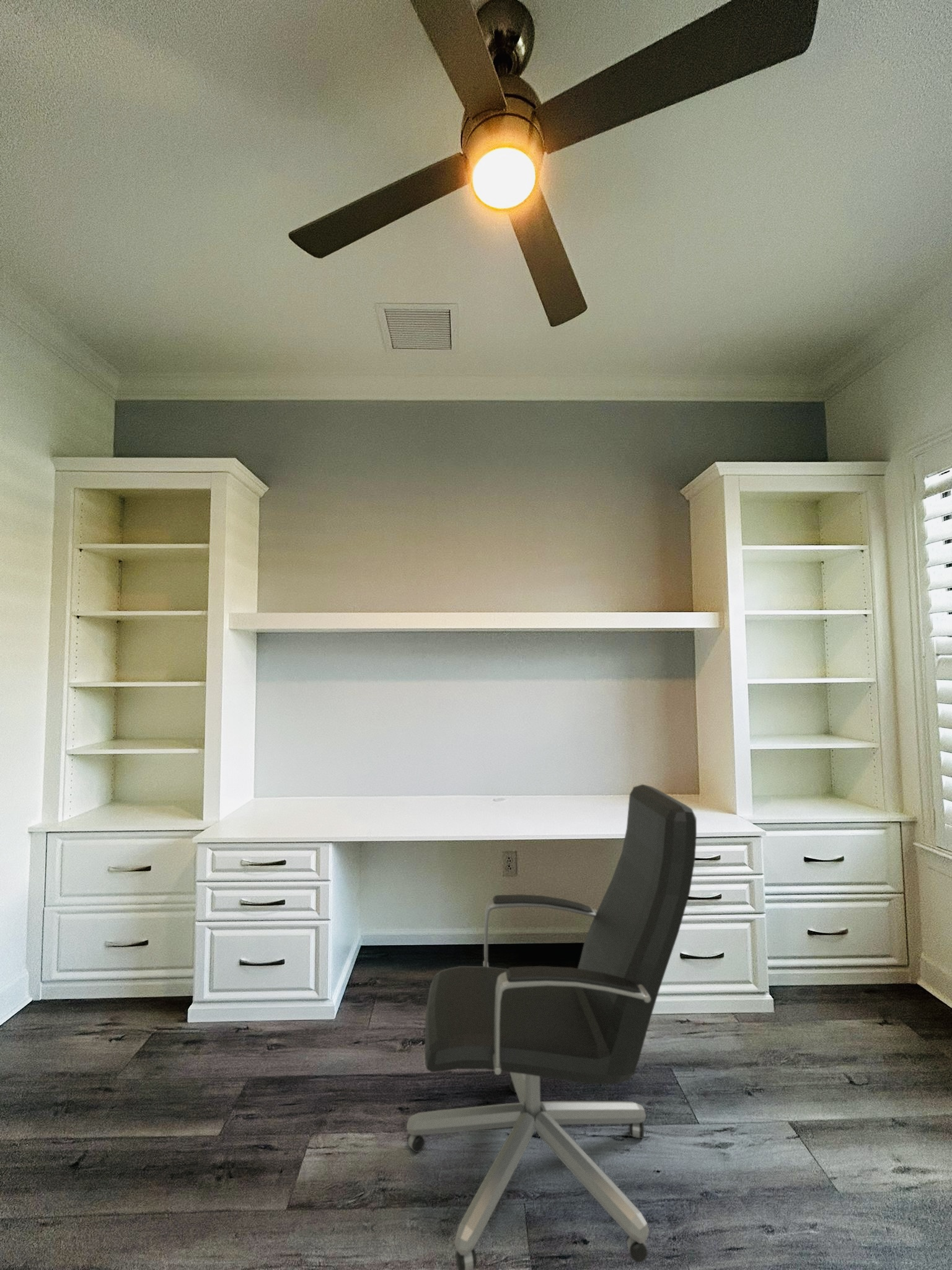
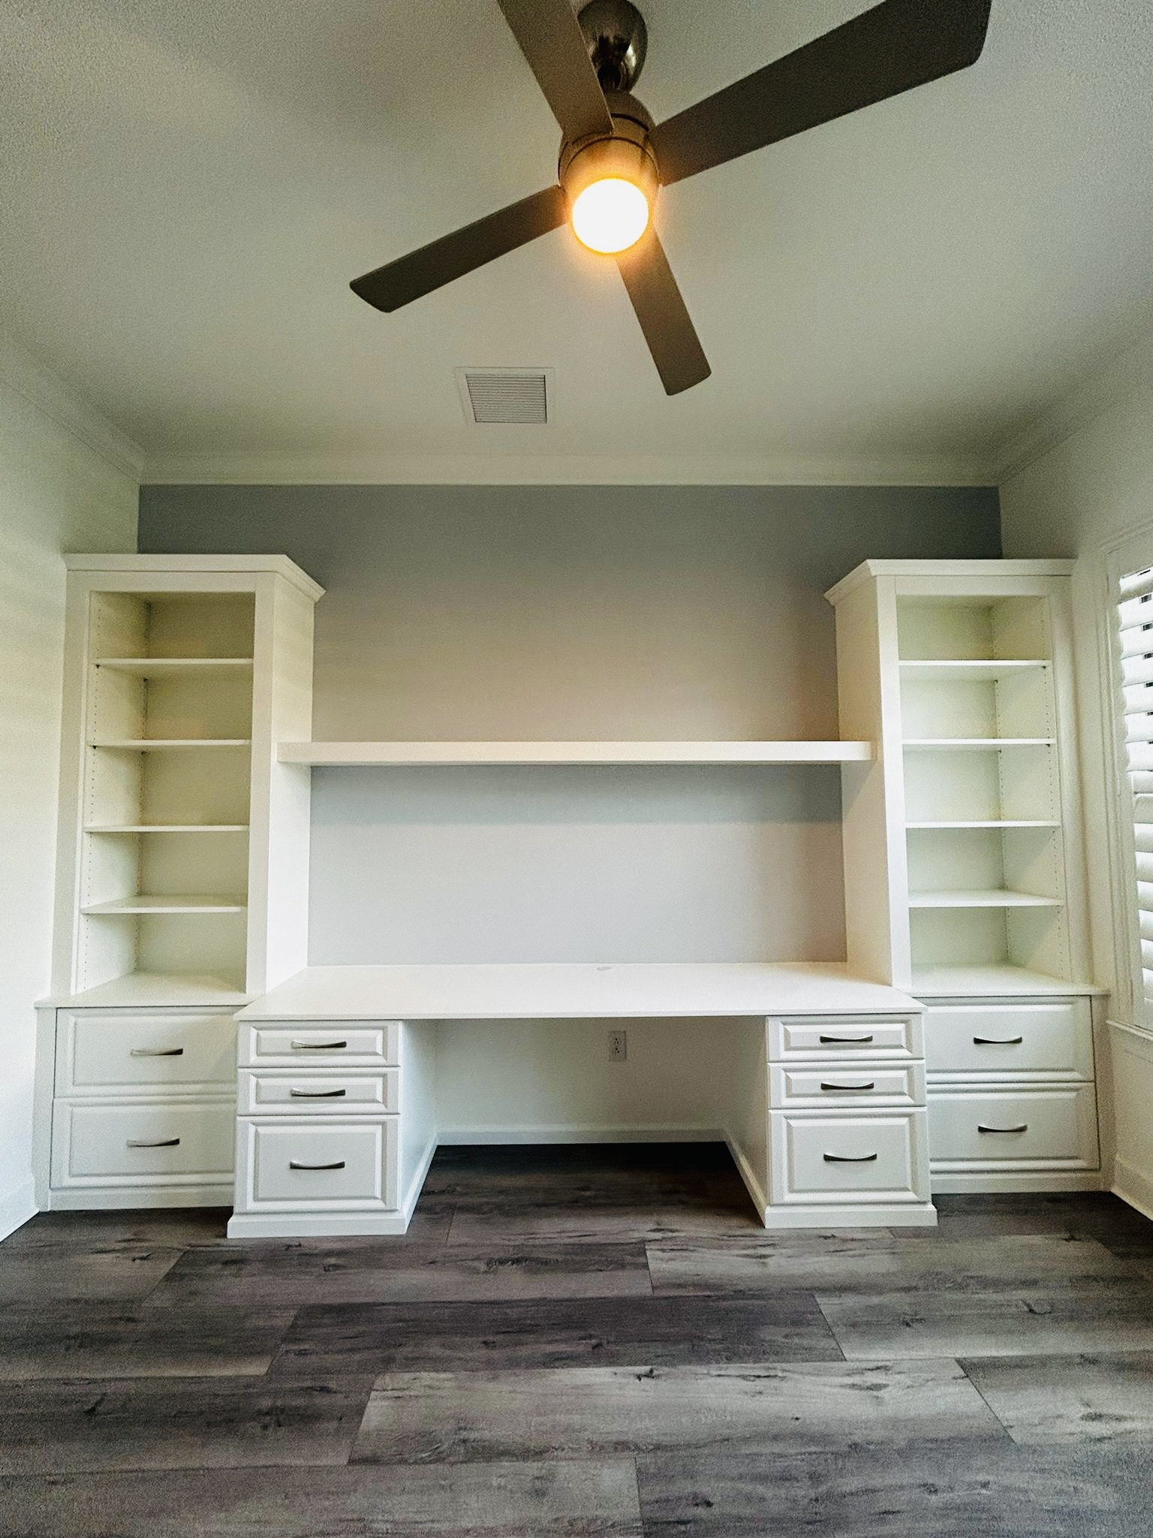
- office chair [406,784,697,1270]
